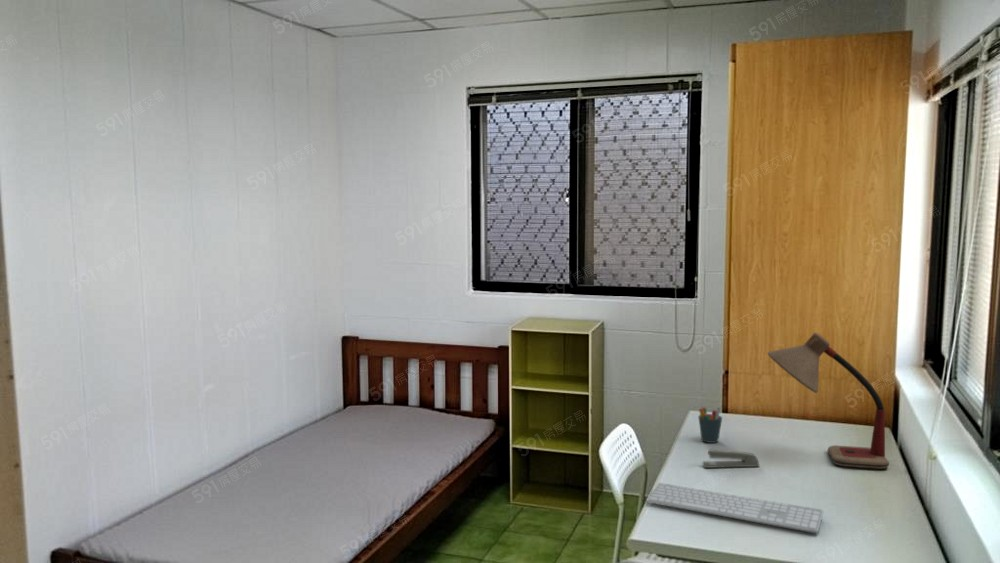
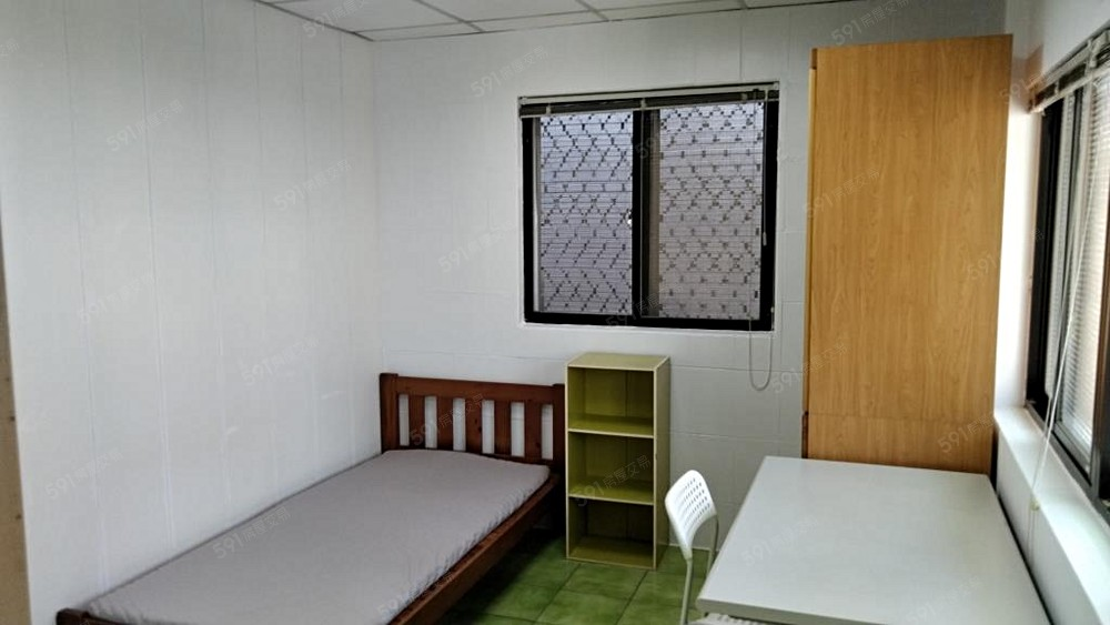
- stapler [701,448,760,469]
- keyboard [645,482,824,534]
- desk lamp [767,332,890,470]
- pen holder [697,406,723,444]
